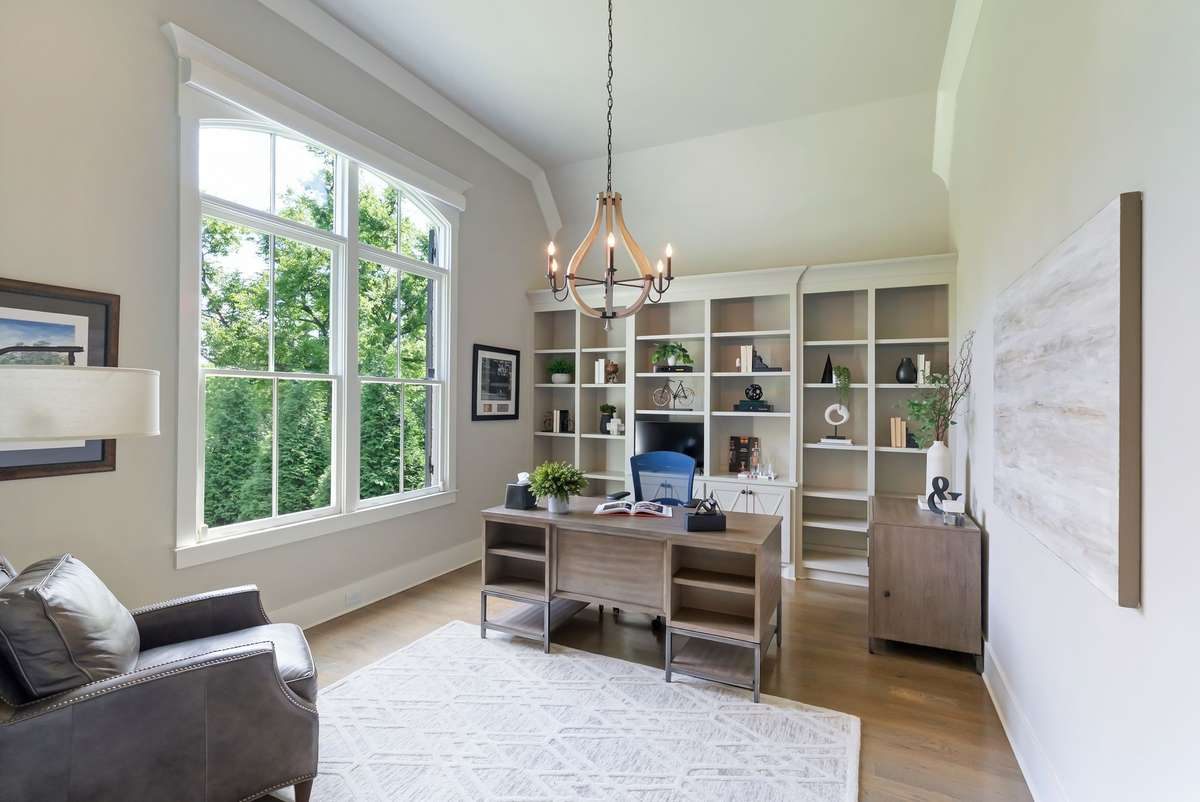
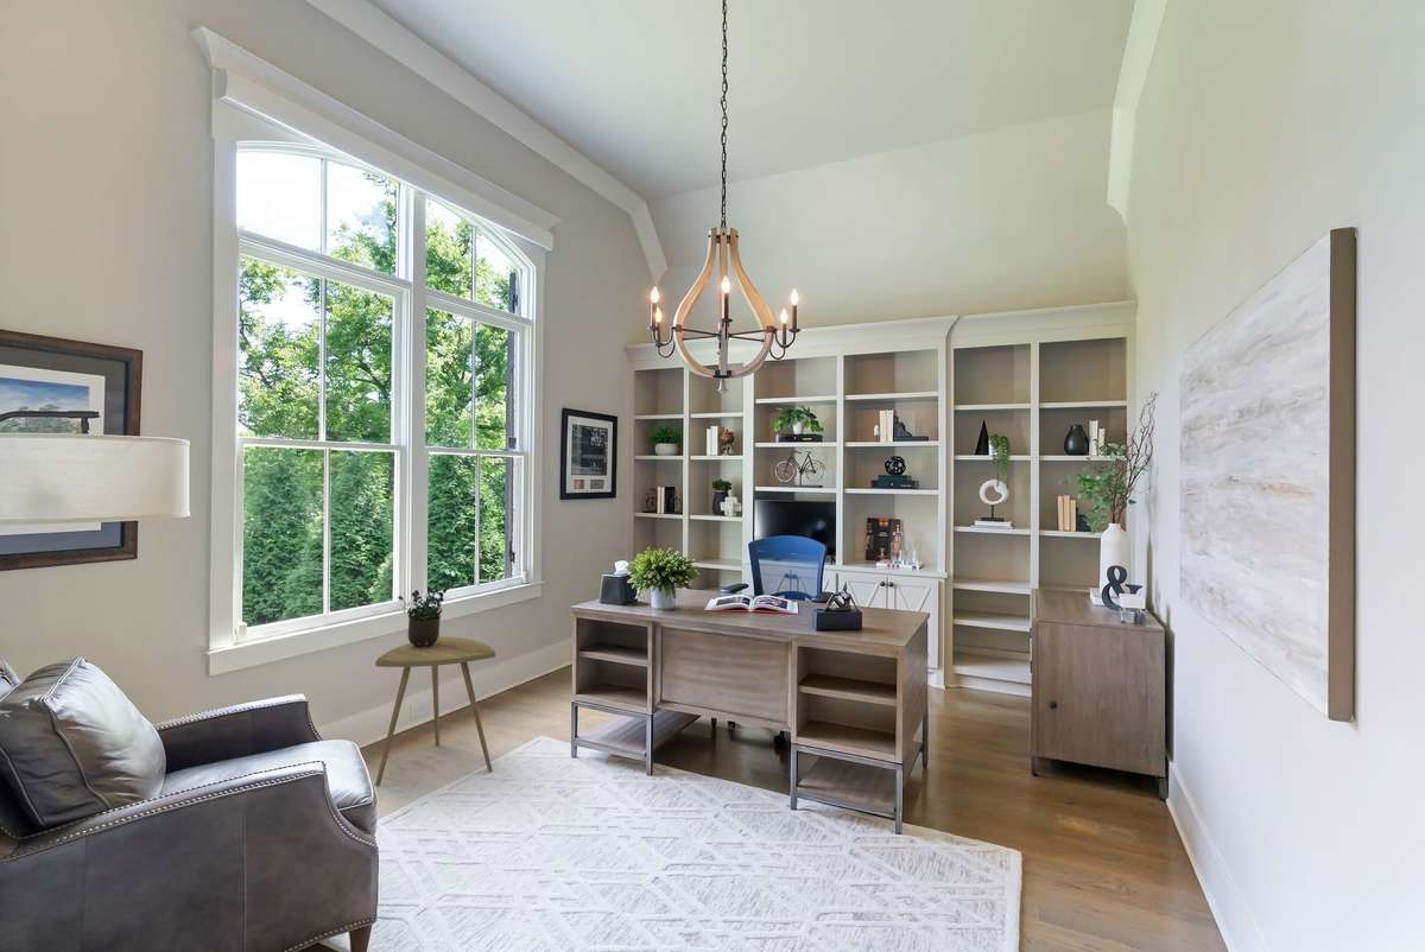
+ side table [374,635,496,787]
+ potted plant [397,570,452,647]
